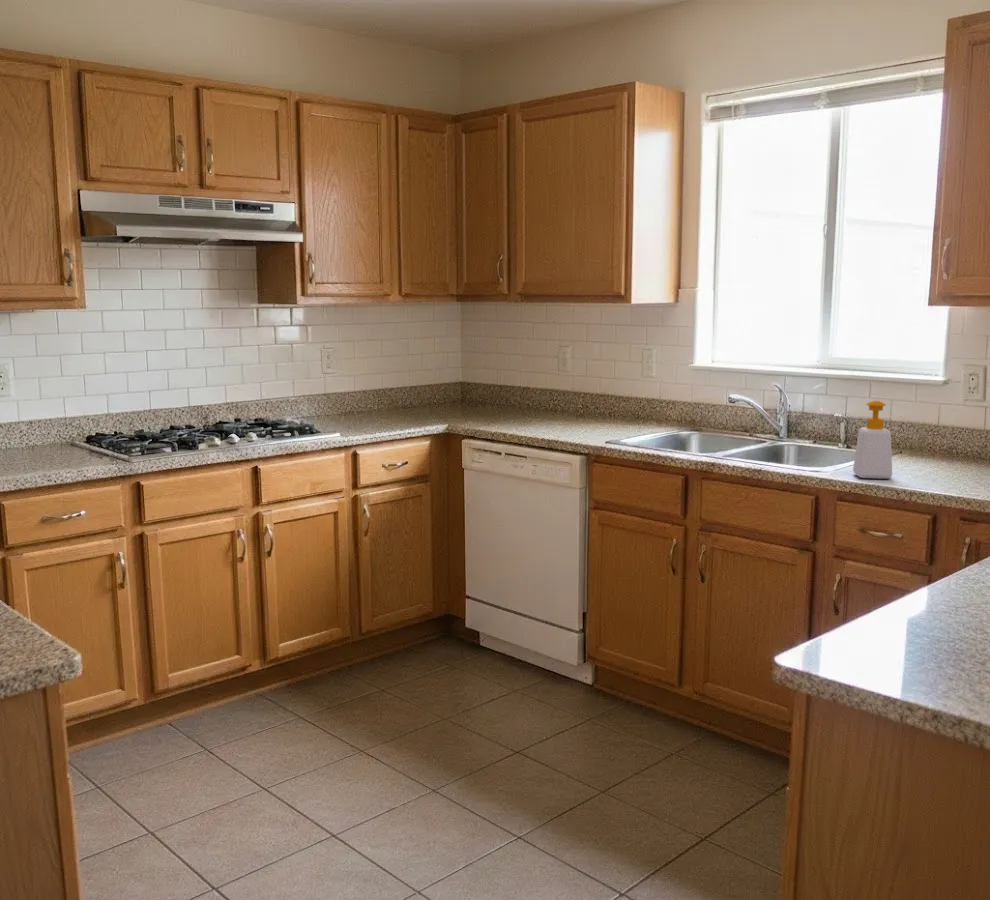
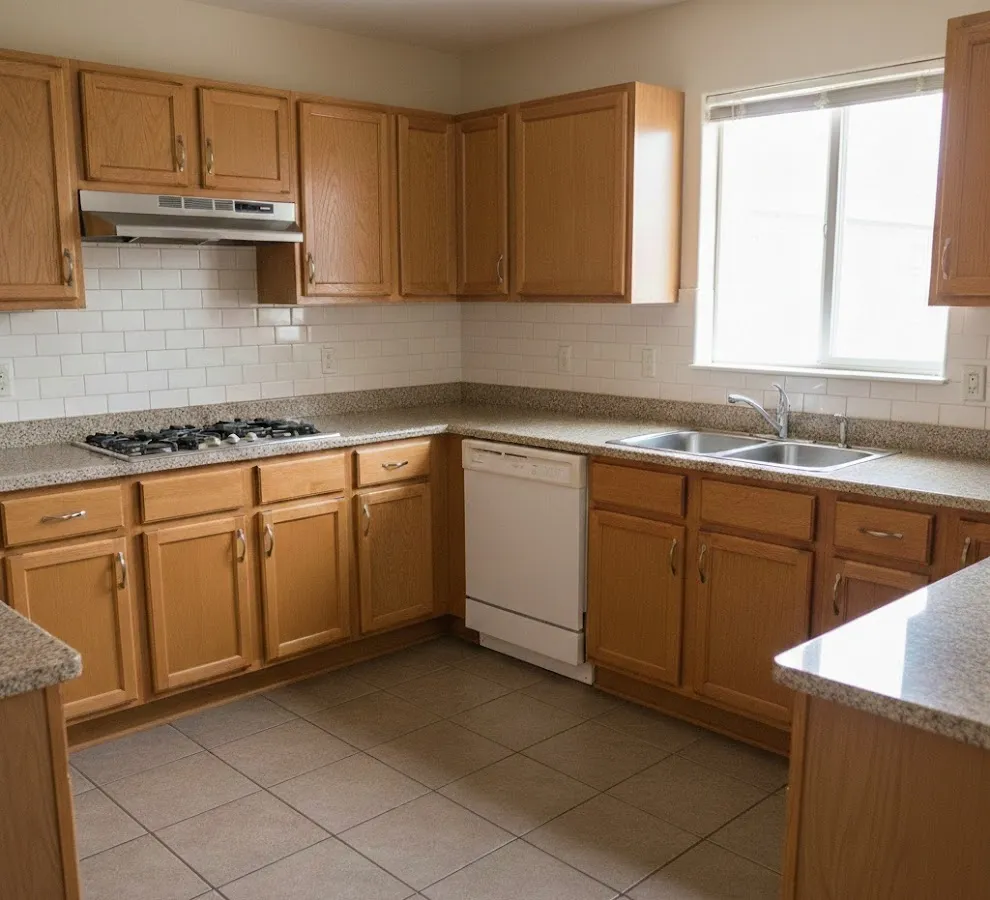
- soap bottle [852,400,893,480]
